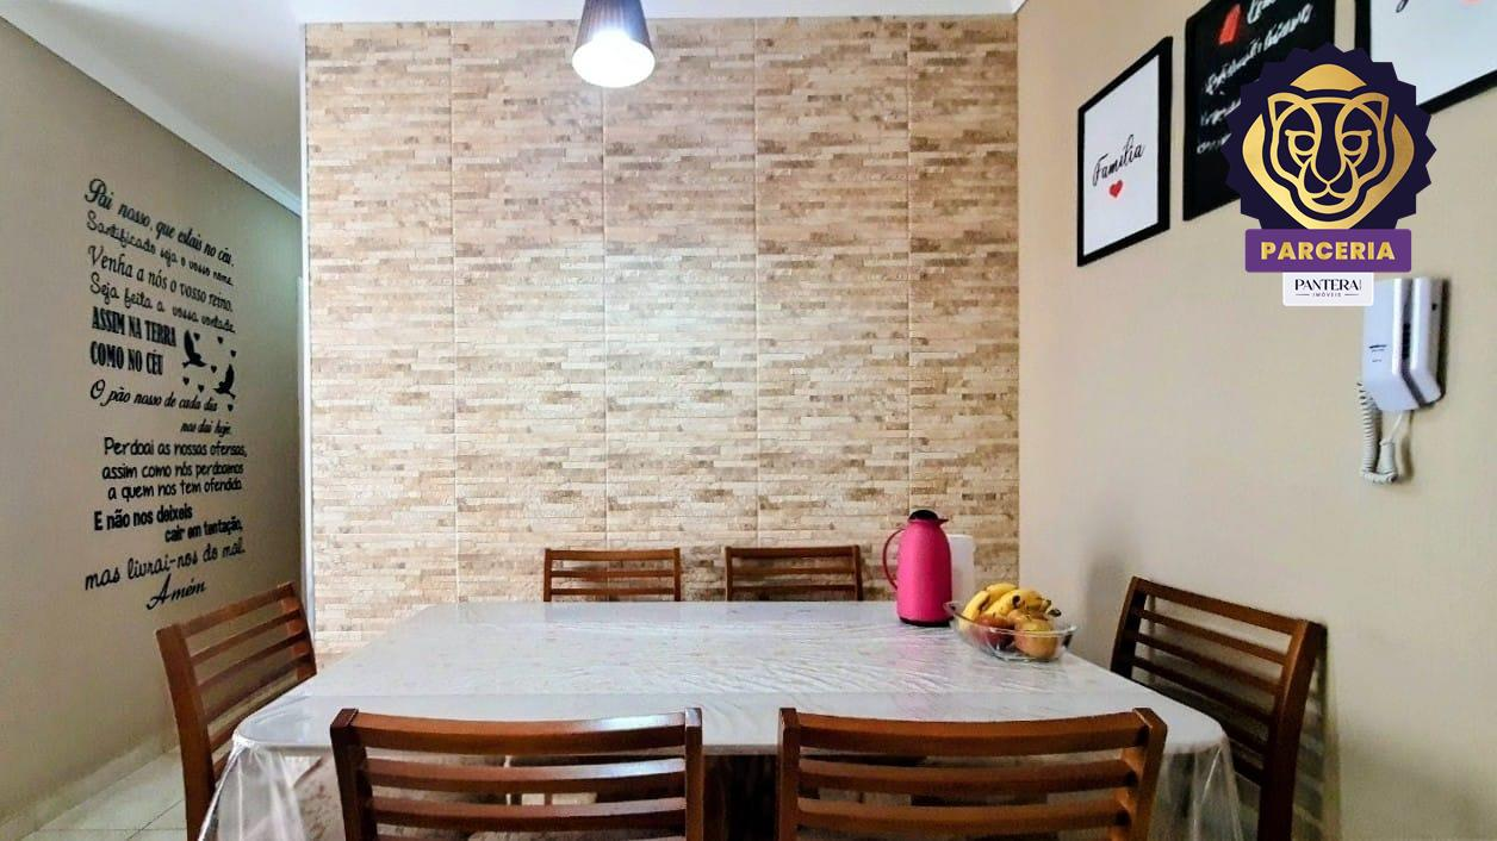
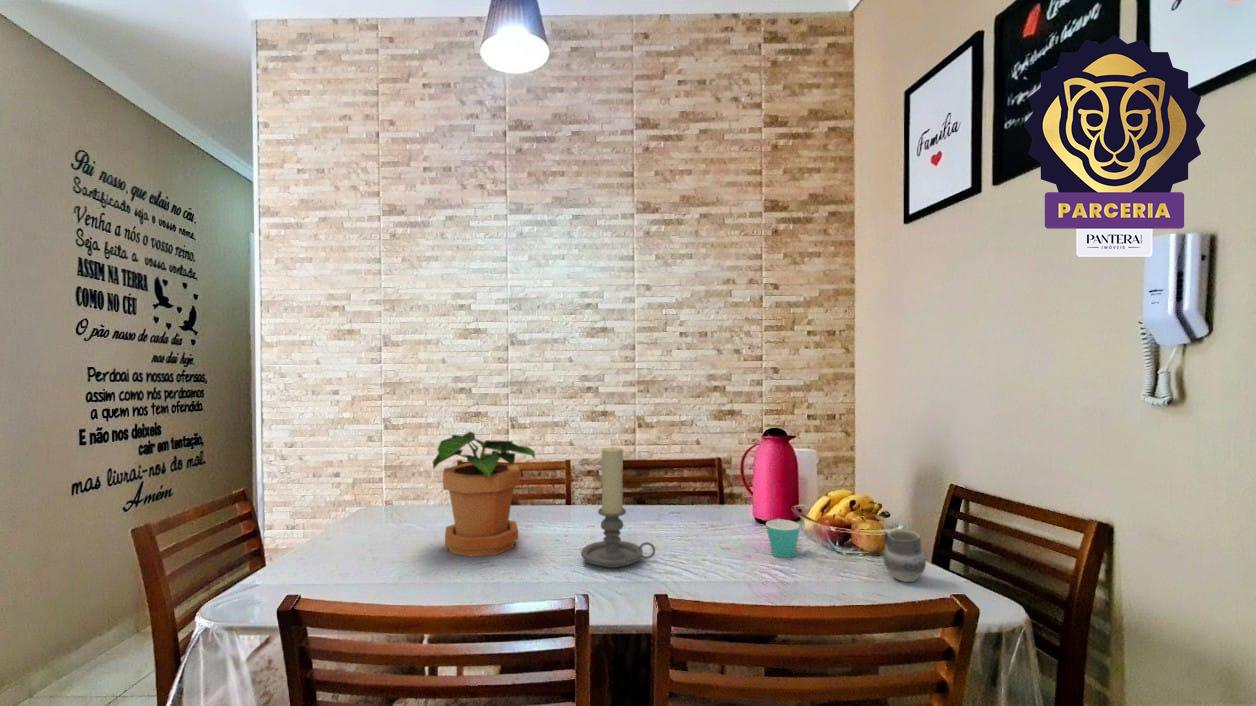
+ candle holder [580,445,656,569]
+ mug [765,518,801,558]
+ cup [883,528,927,583]
+ potted plant [432,430,536,558]
